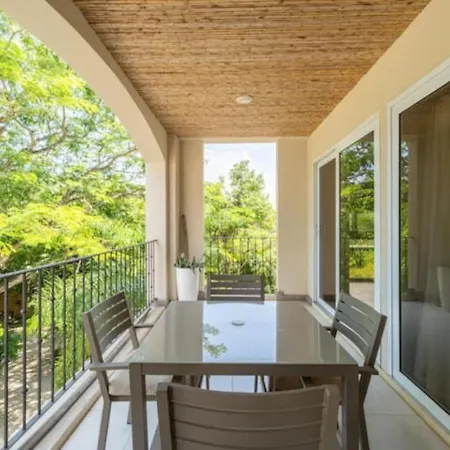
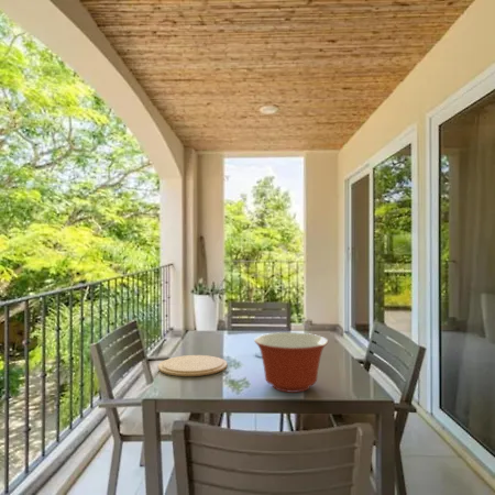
+ plate [157,354,229,377]
+ mixing bowl [253,331,329,394]
